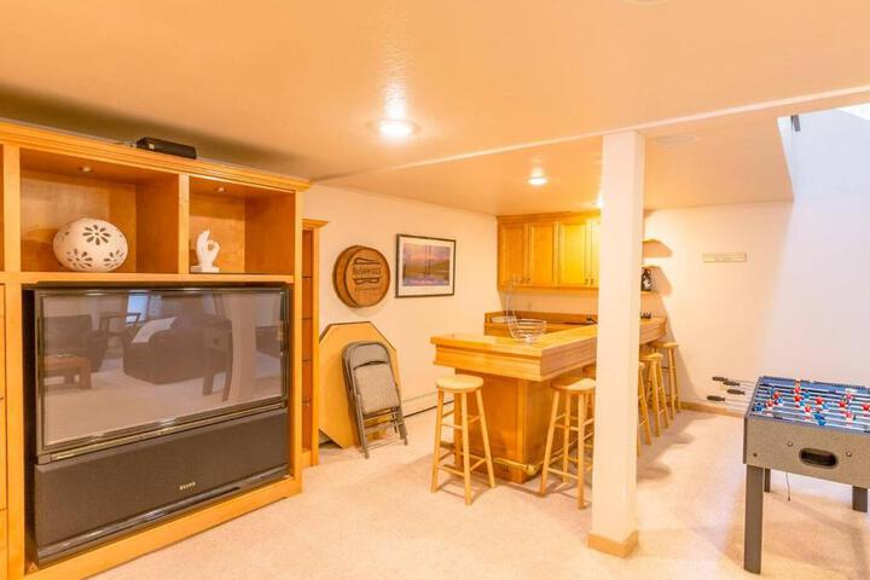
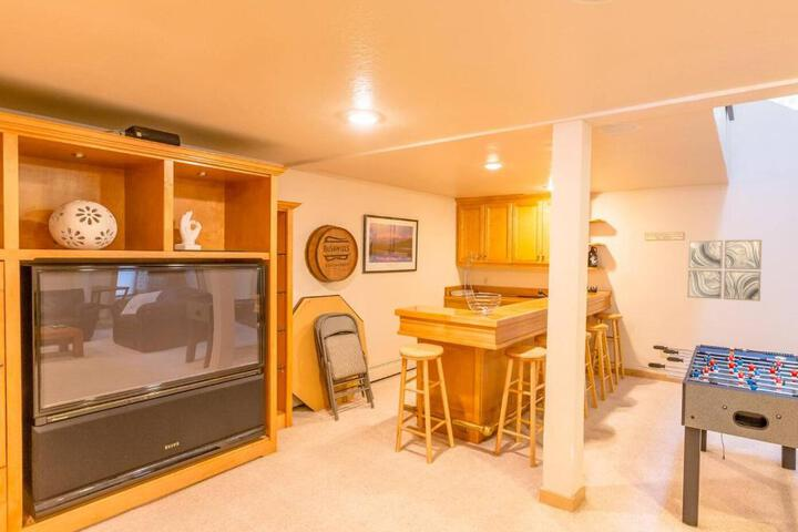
+ wall art [686,238,763,303]
